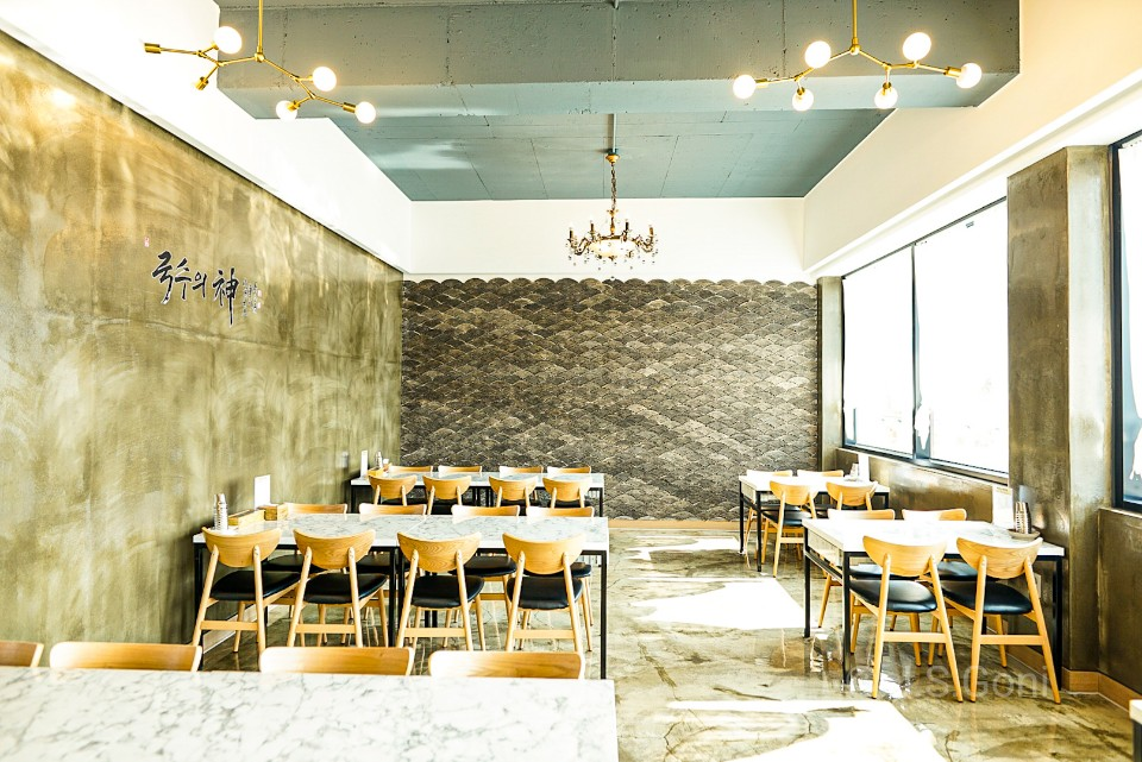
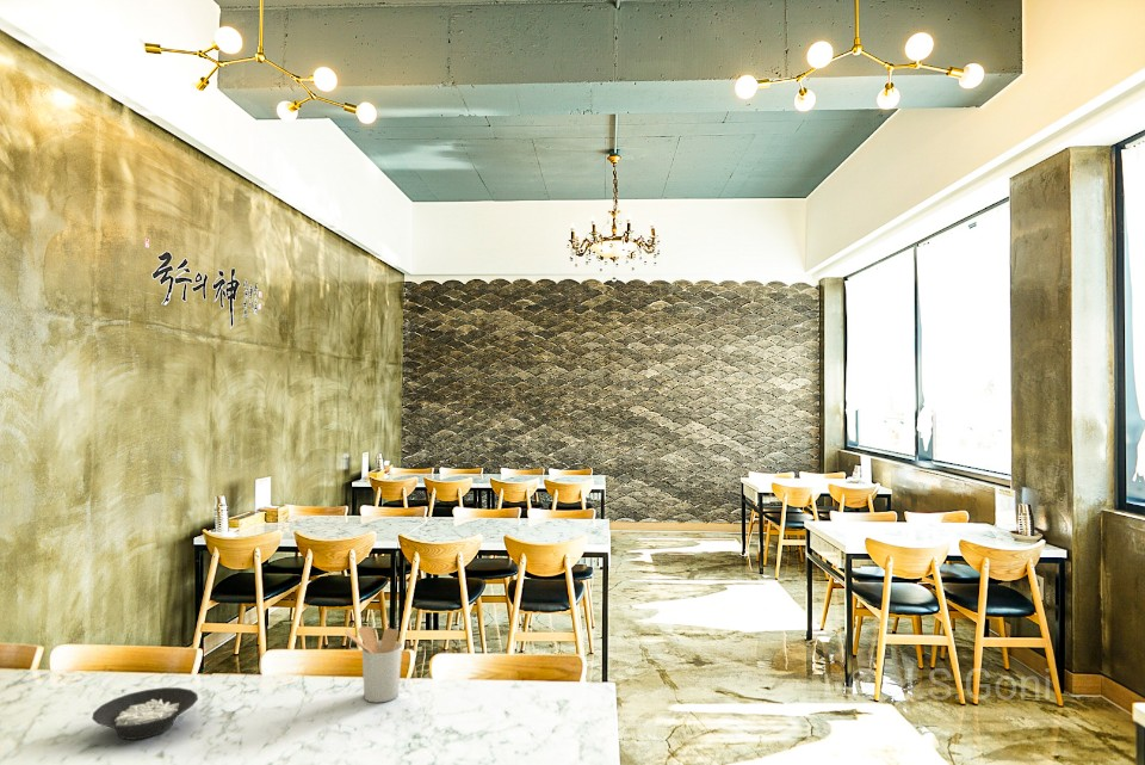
+ utensil holder [344,625,403,704]
+ cereal bowl [91,686,199,741]
